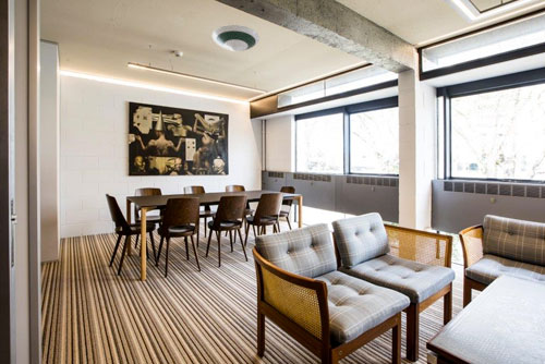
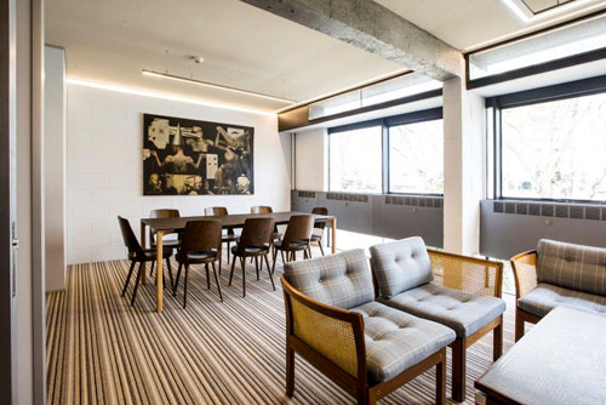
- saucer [211,24,261,52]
